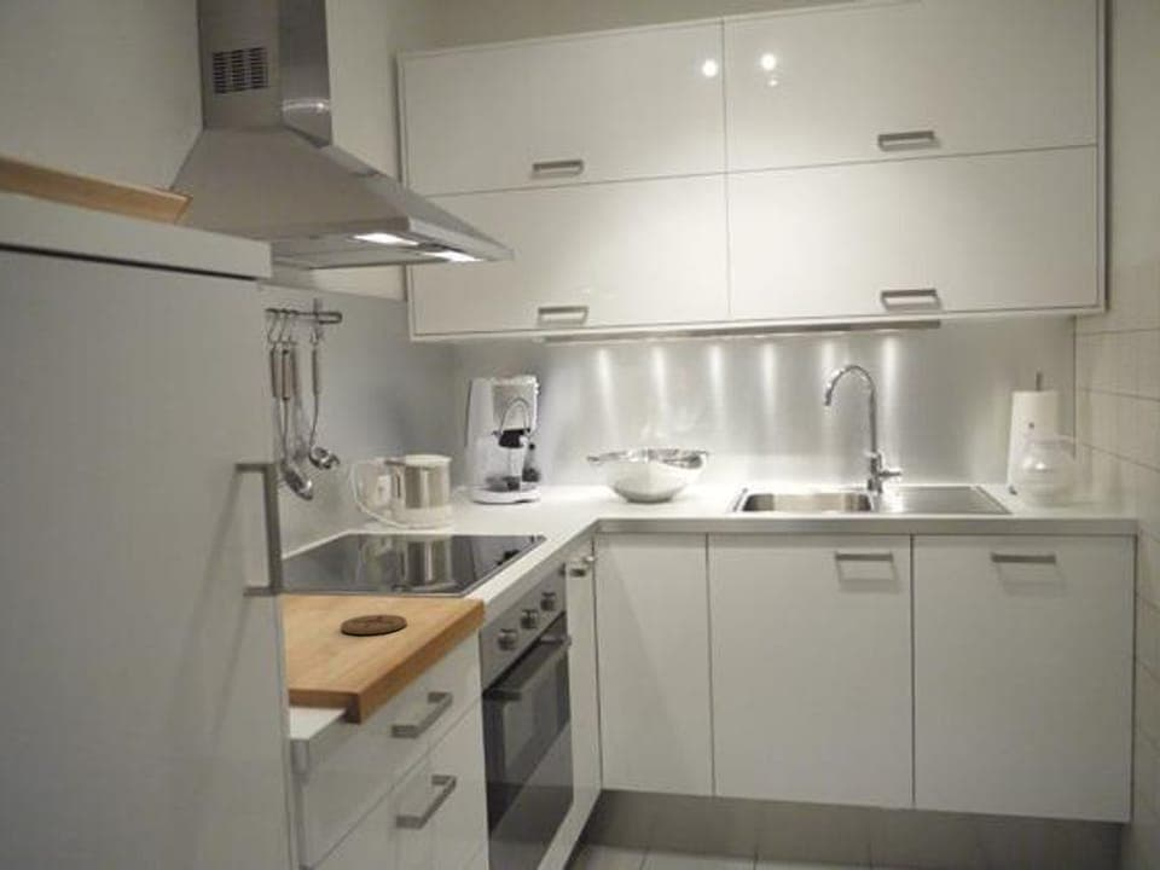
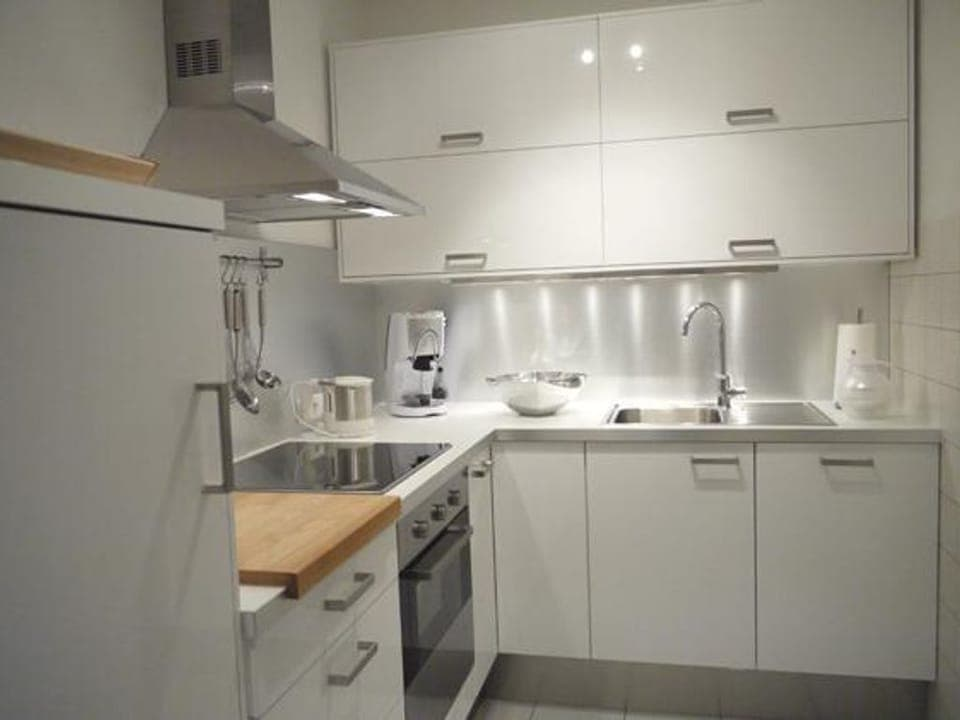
- coaster [340,614,408,636]
